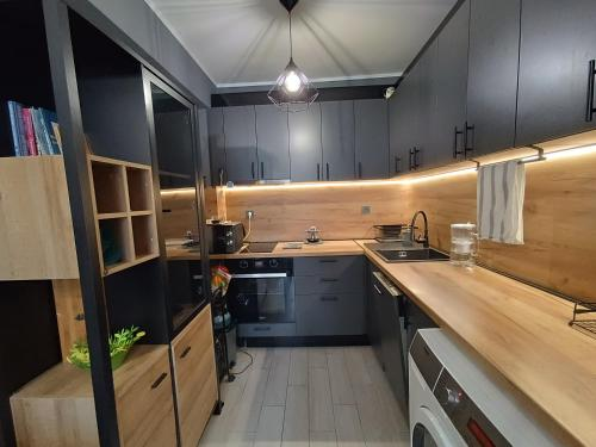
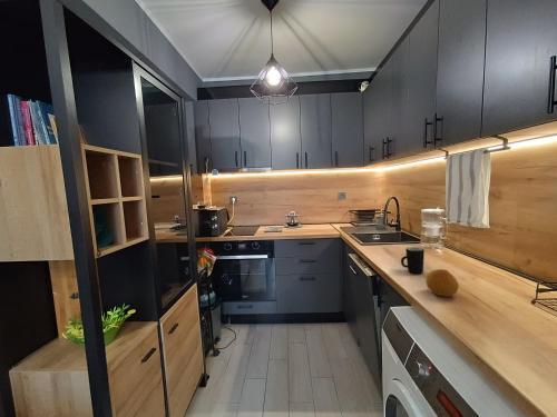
+ mug [400,246,426,275]
+ fruit [424,268,460,298]
